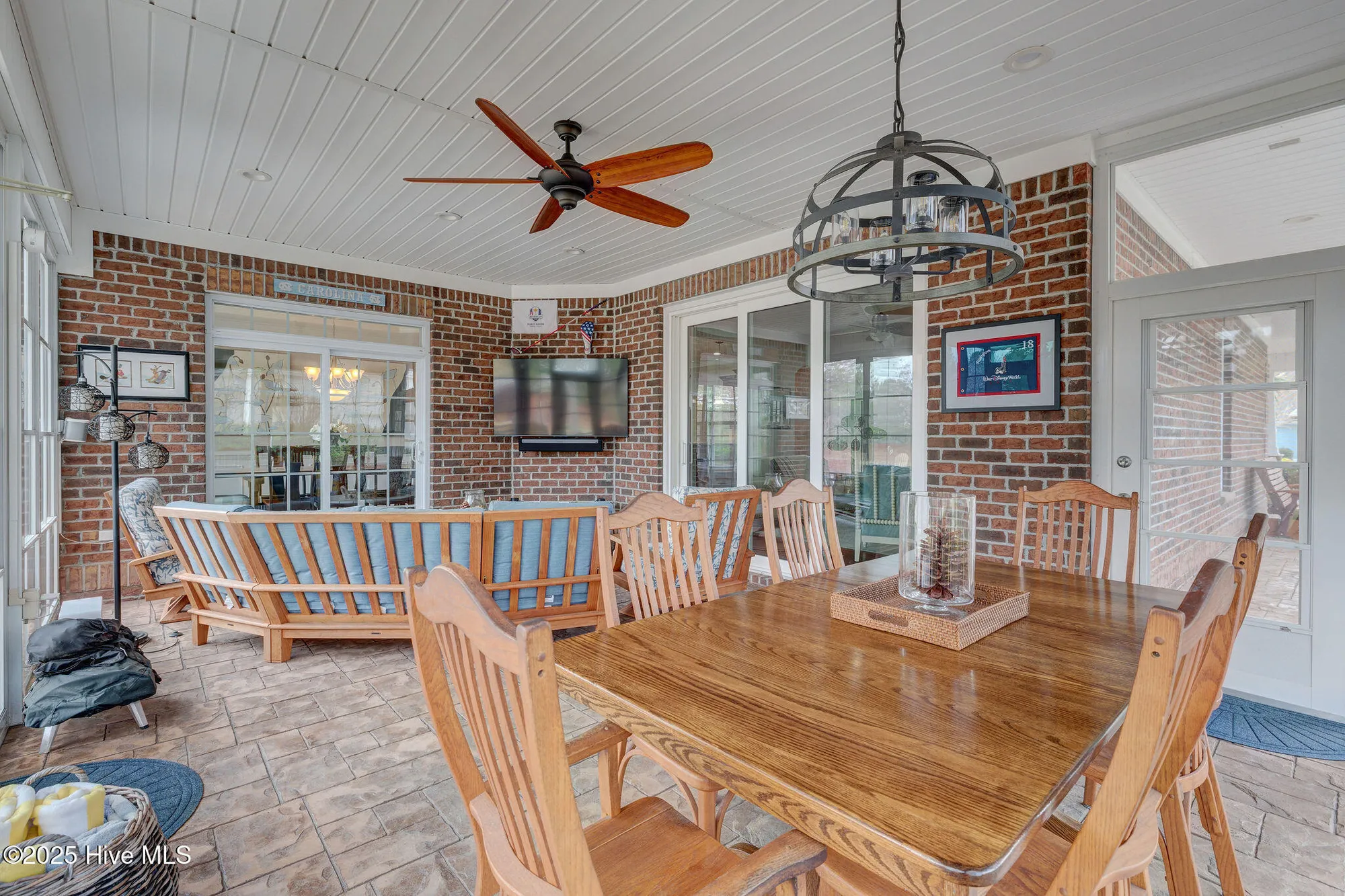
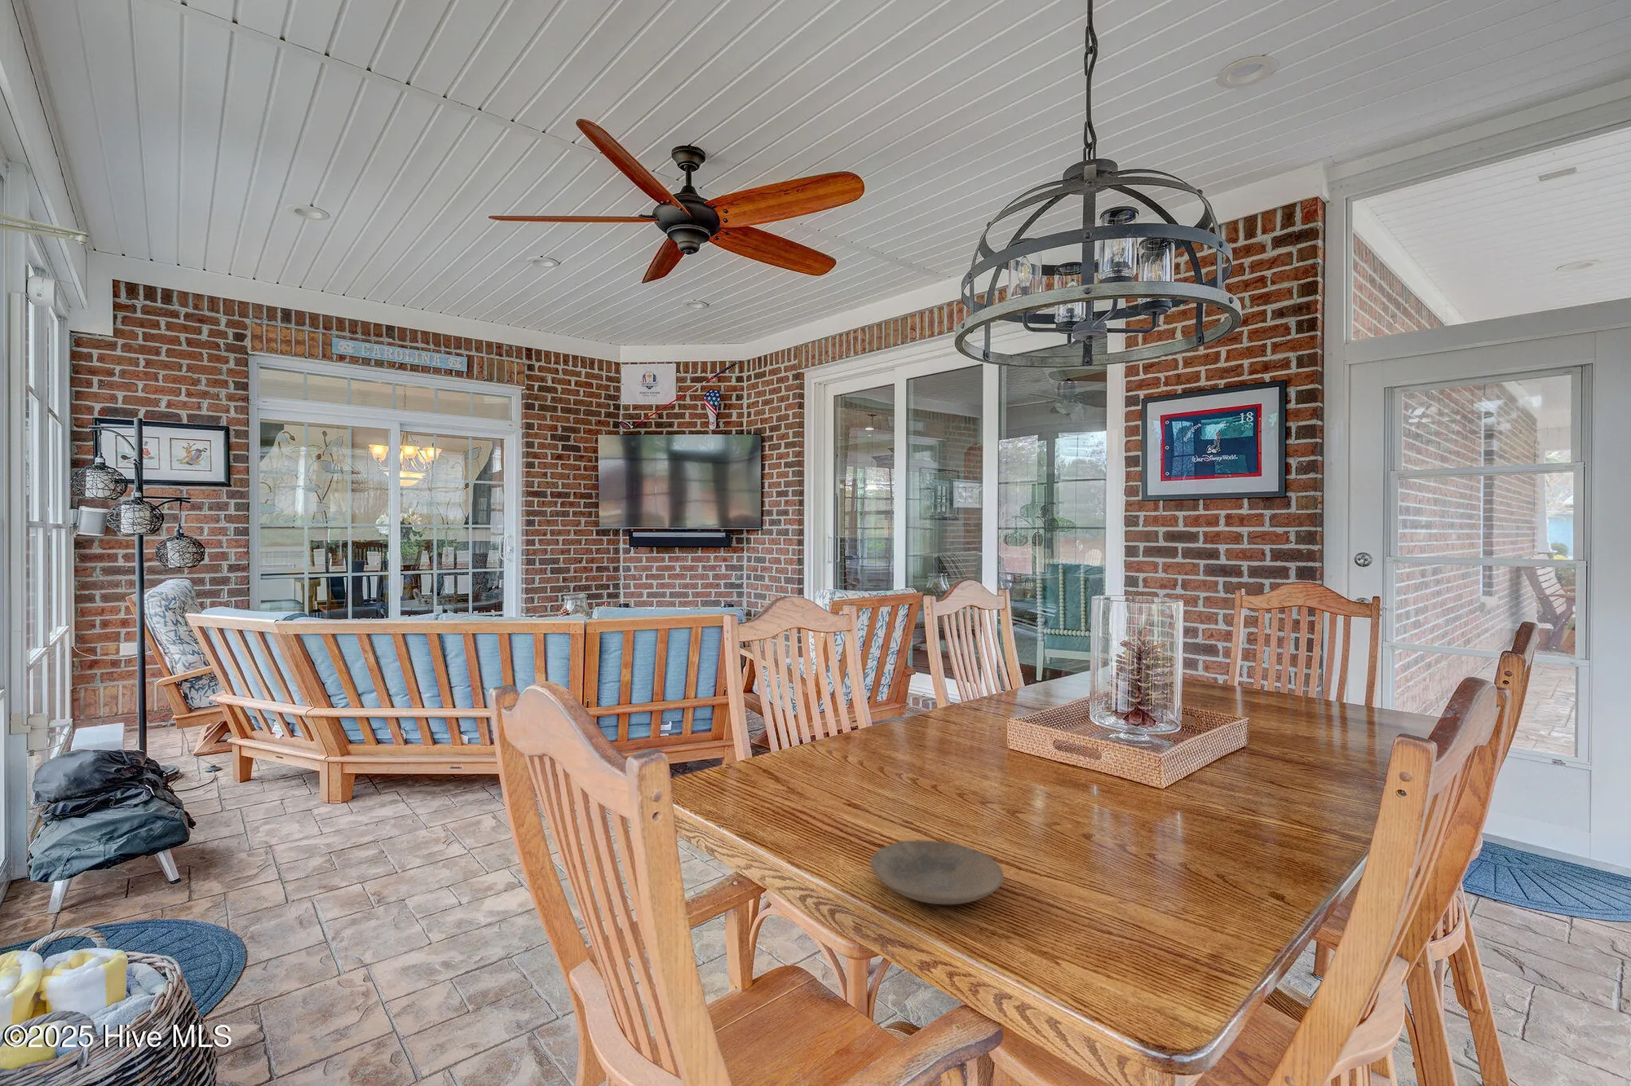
+ plate [869,840,1005,905]
